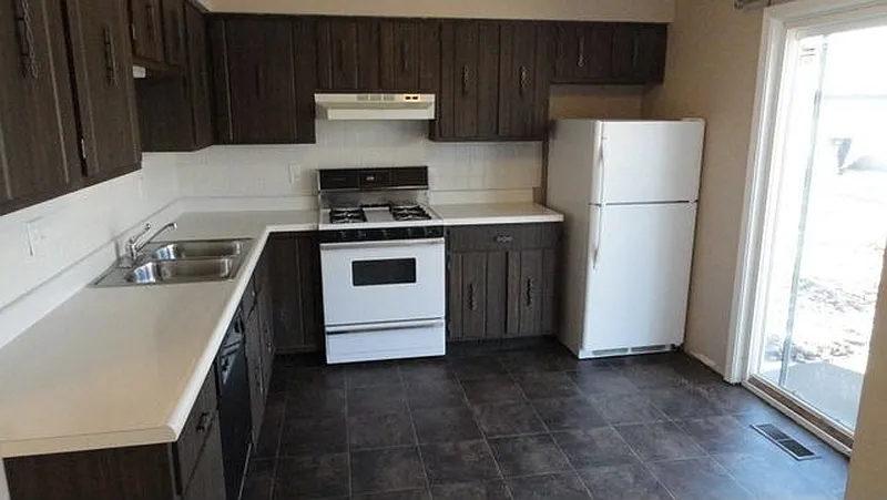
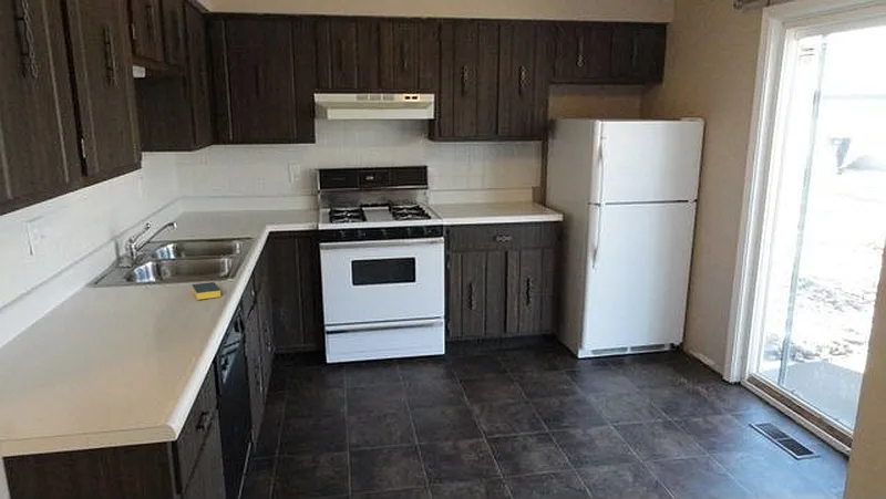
+ sponge [192,281,222,301]
